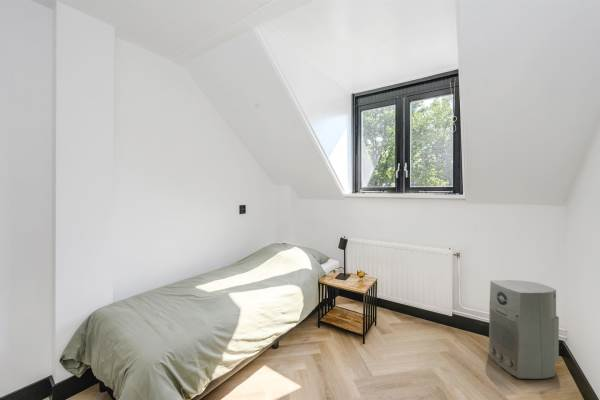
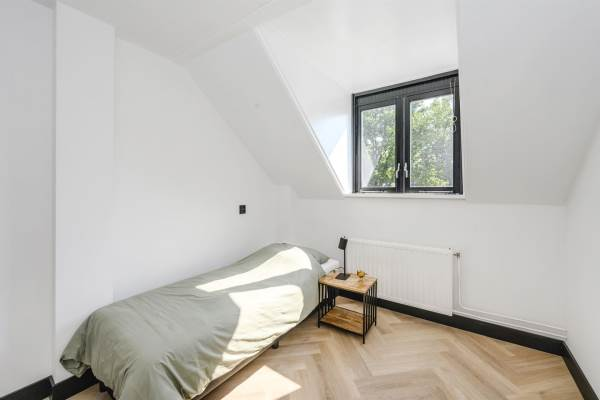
- air purifier [488,279,560,380]
